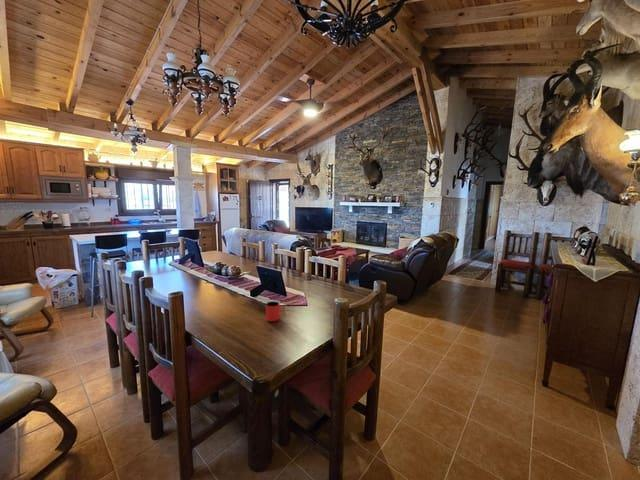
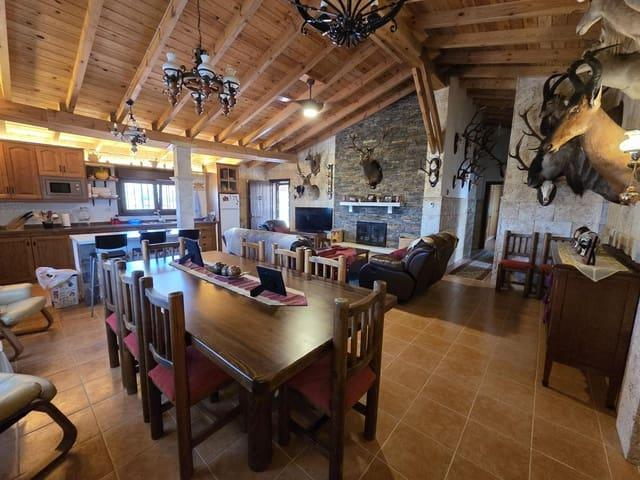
- cup [265,300,286,322]
